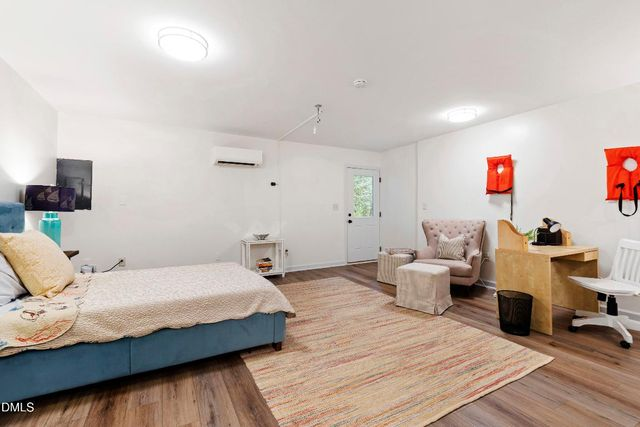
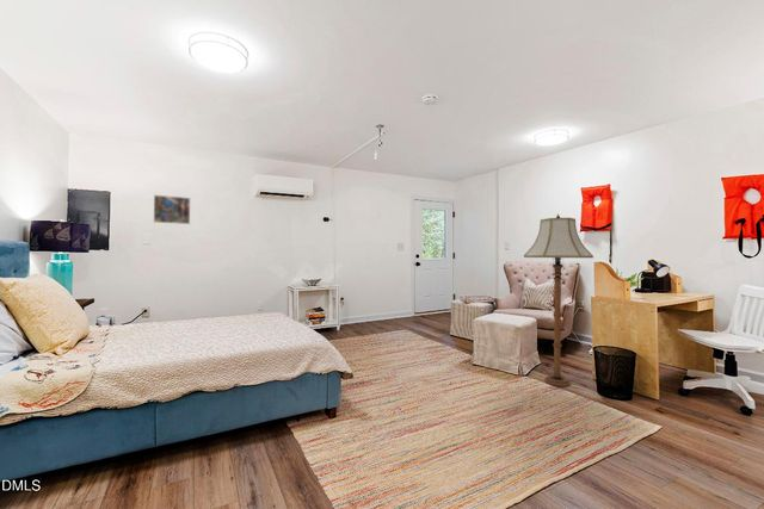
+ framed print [153,194,191,225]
+ floor lamp [523,212,594,387]
